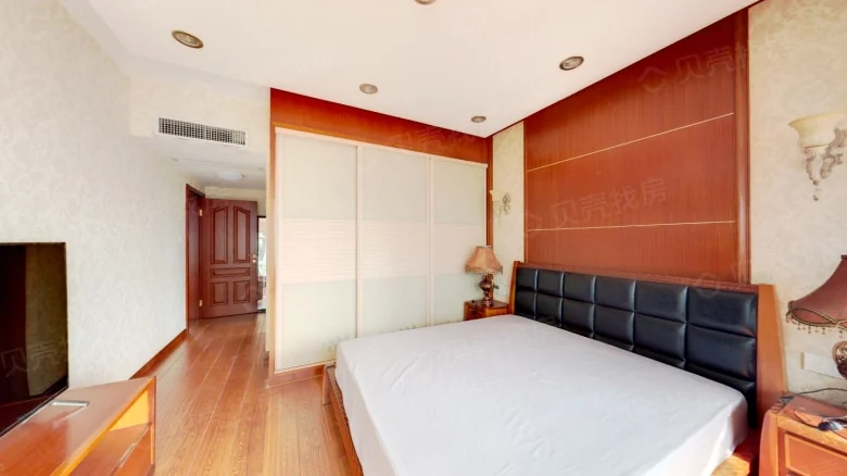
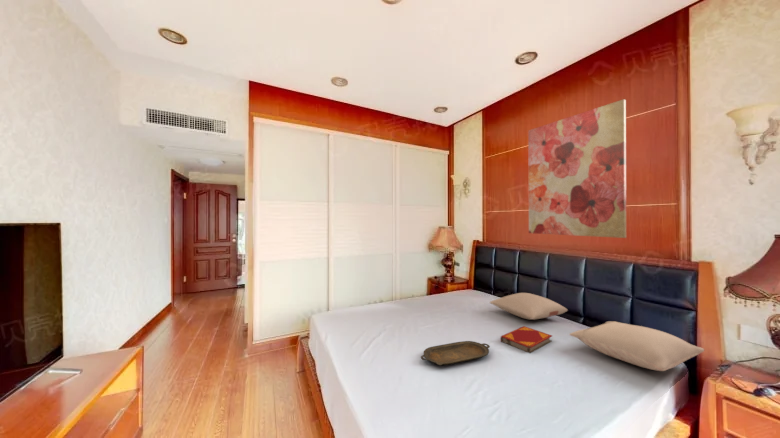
+ wall art [527,98,627,239]
+ pillow [568,320,705,372]
+ pillow [489,292,569,321]
+ serving tray [420,340,491,366]
+ hardback book [500,325,553,354]
